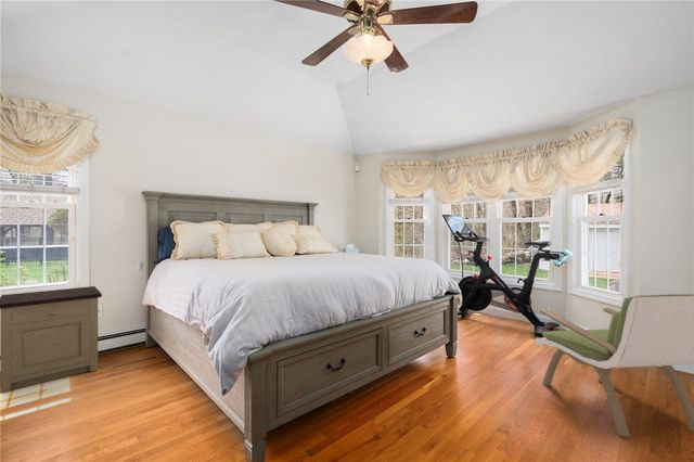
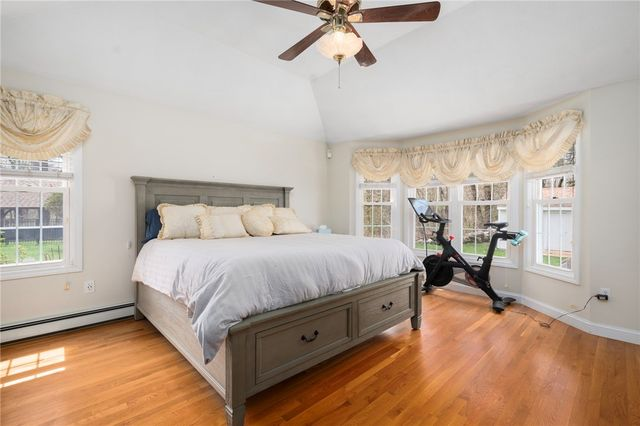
- armchair [534,293,694,437]
- nightstand [0,285,103,394]
